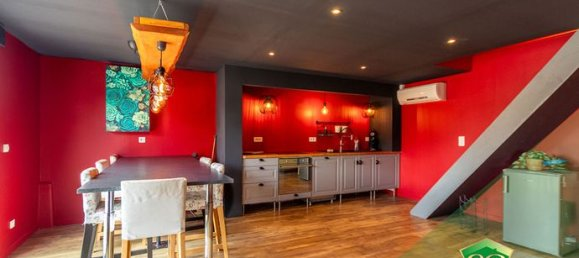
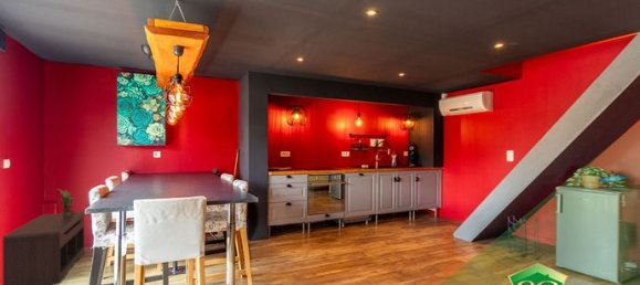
+ potted plant [56,188,78,215]
+ bench [1,211,85,285]
